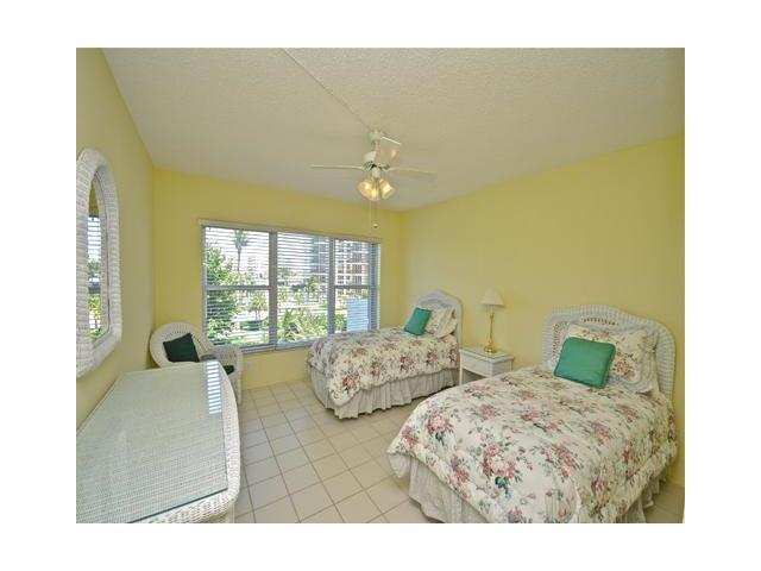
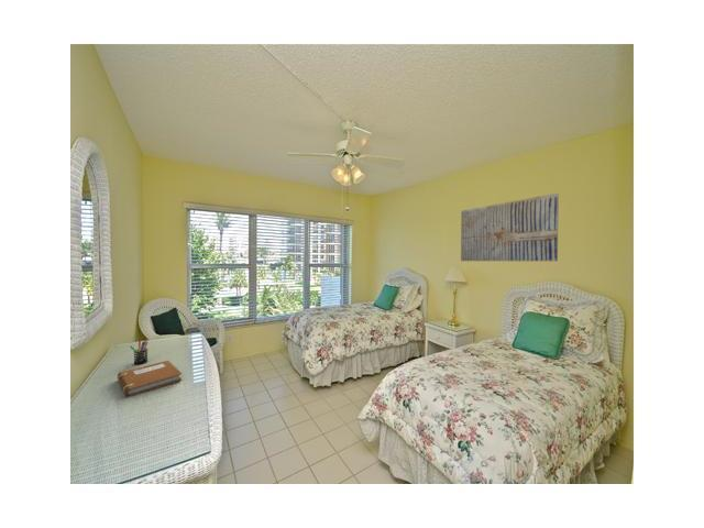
+ notebook [117,360,183,398]
+ pen holder [129,339,148,365]
+ wall art [460,193,560,262]
